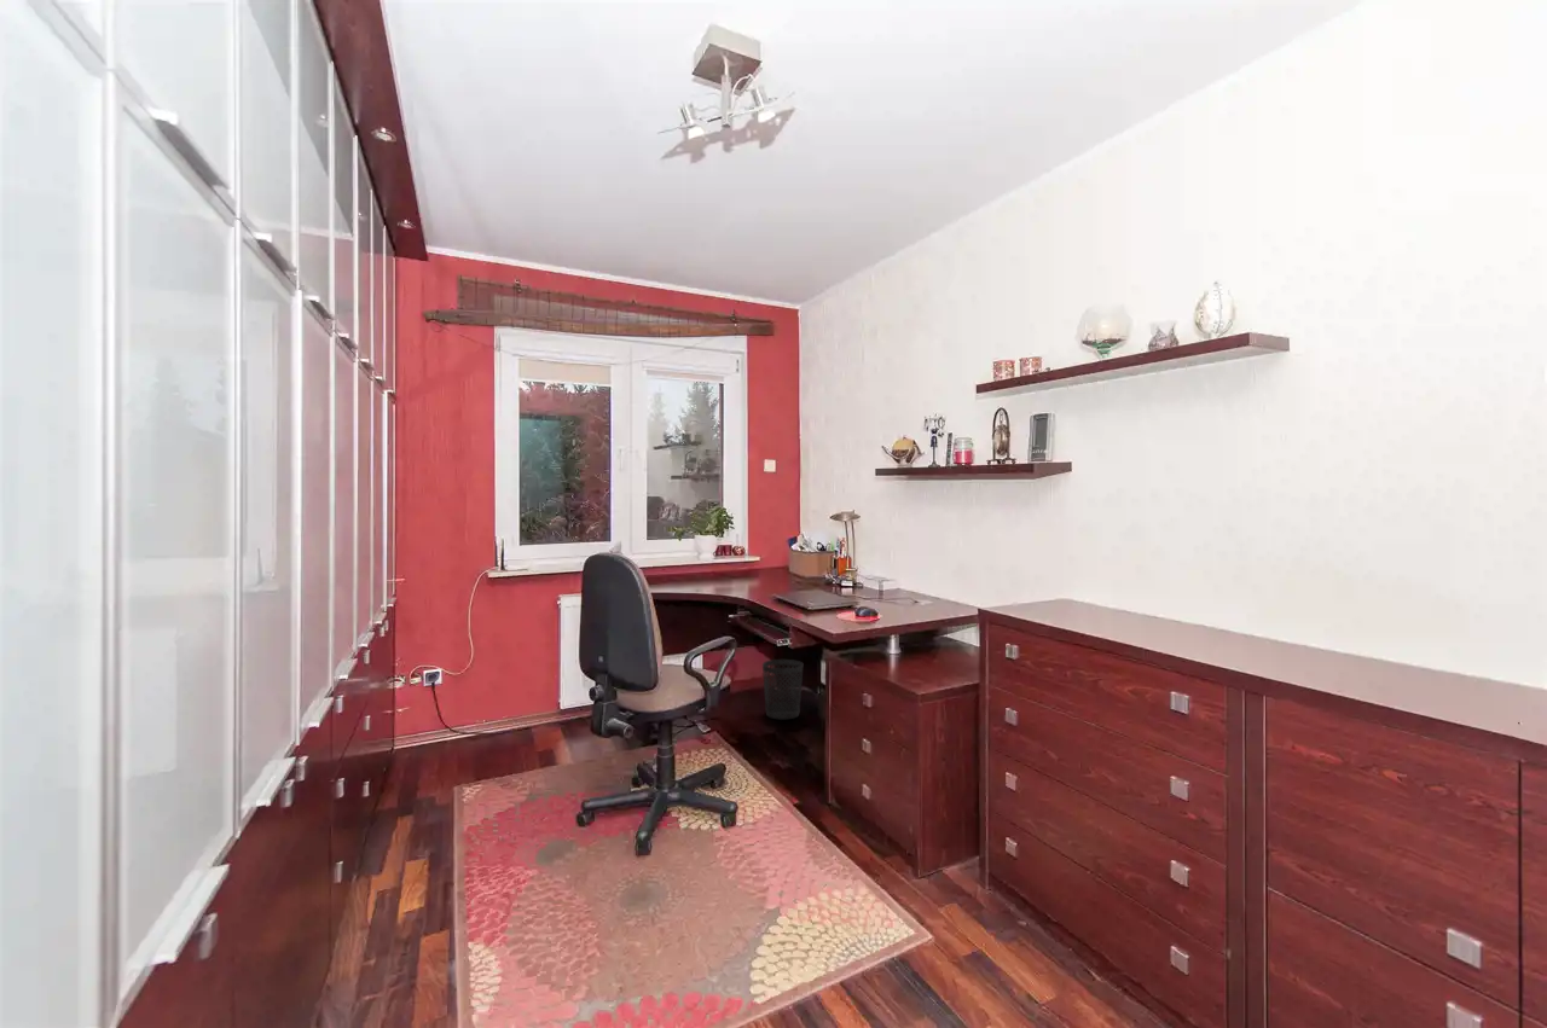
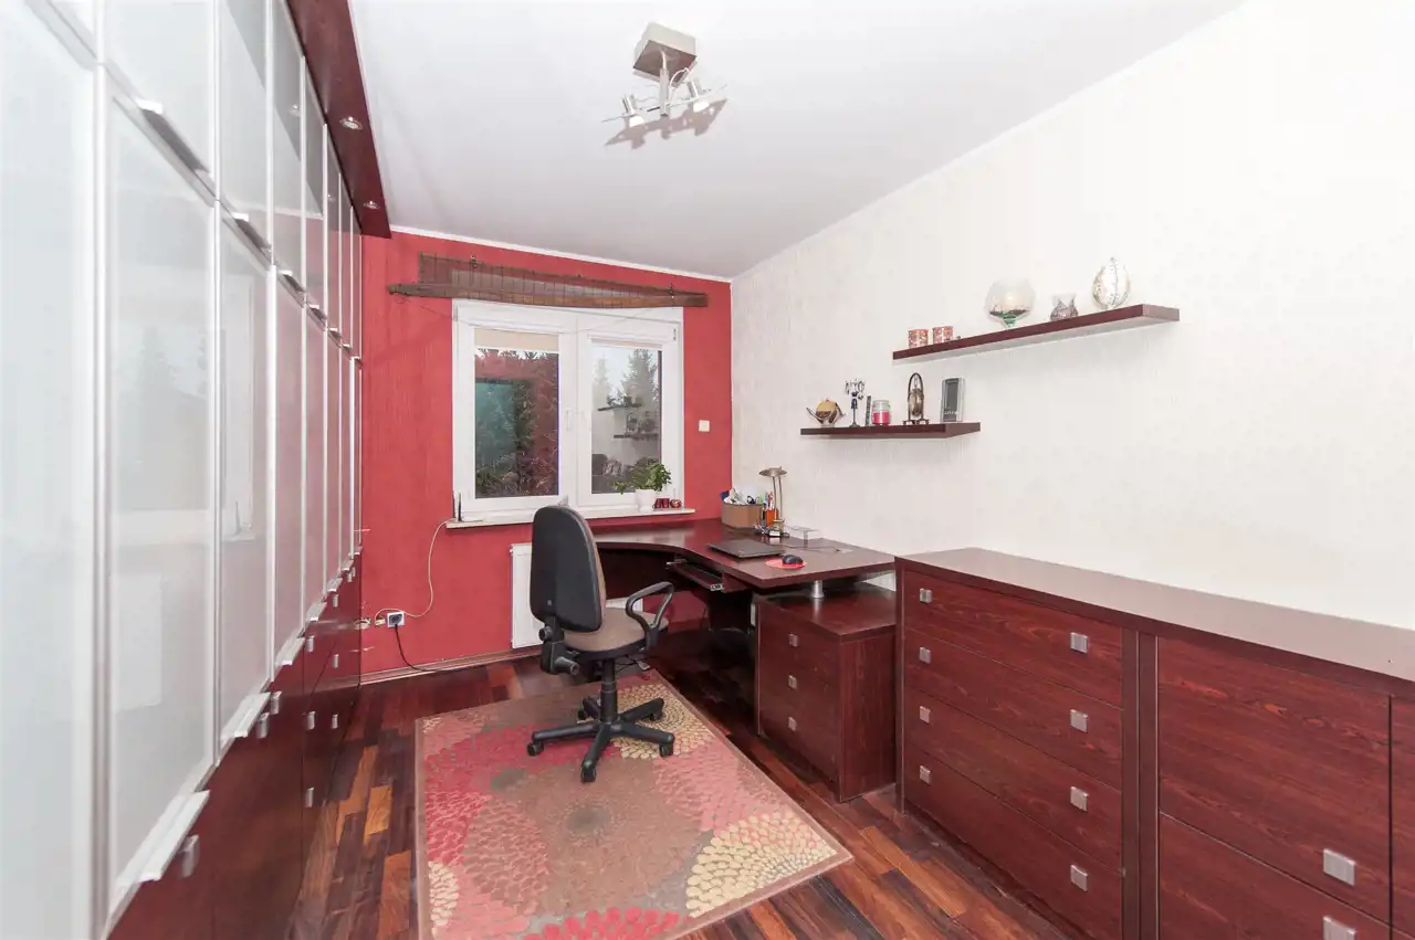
- wastebasket [761,658,804,721]
